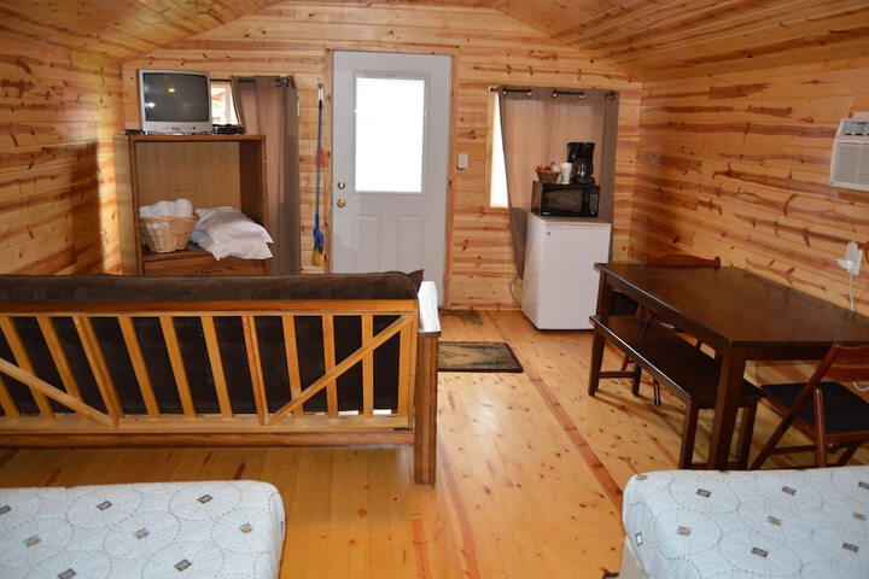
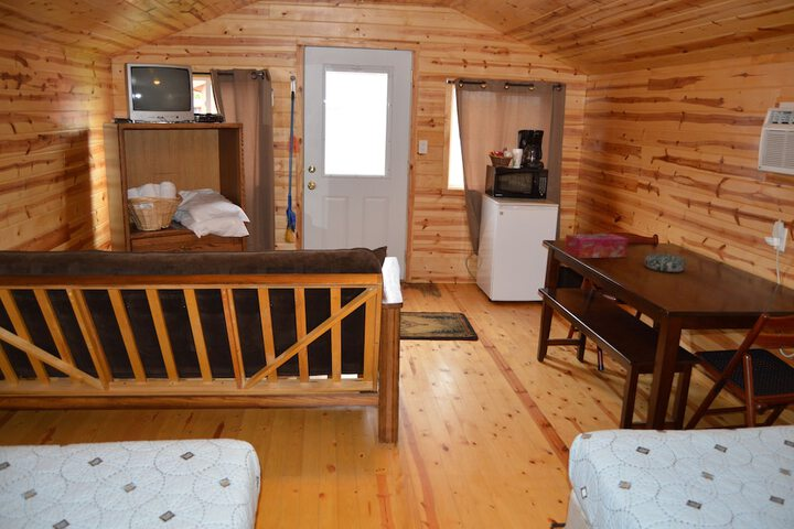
+ tissue box [564,233,630,259]
+ decorative bowl [643,252,687,273]
